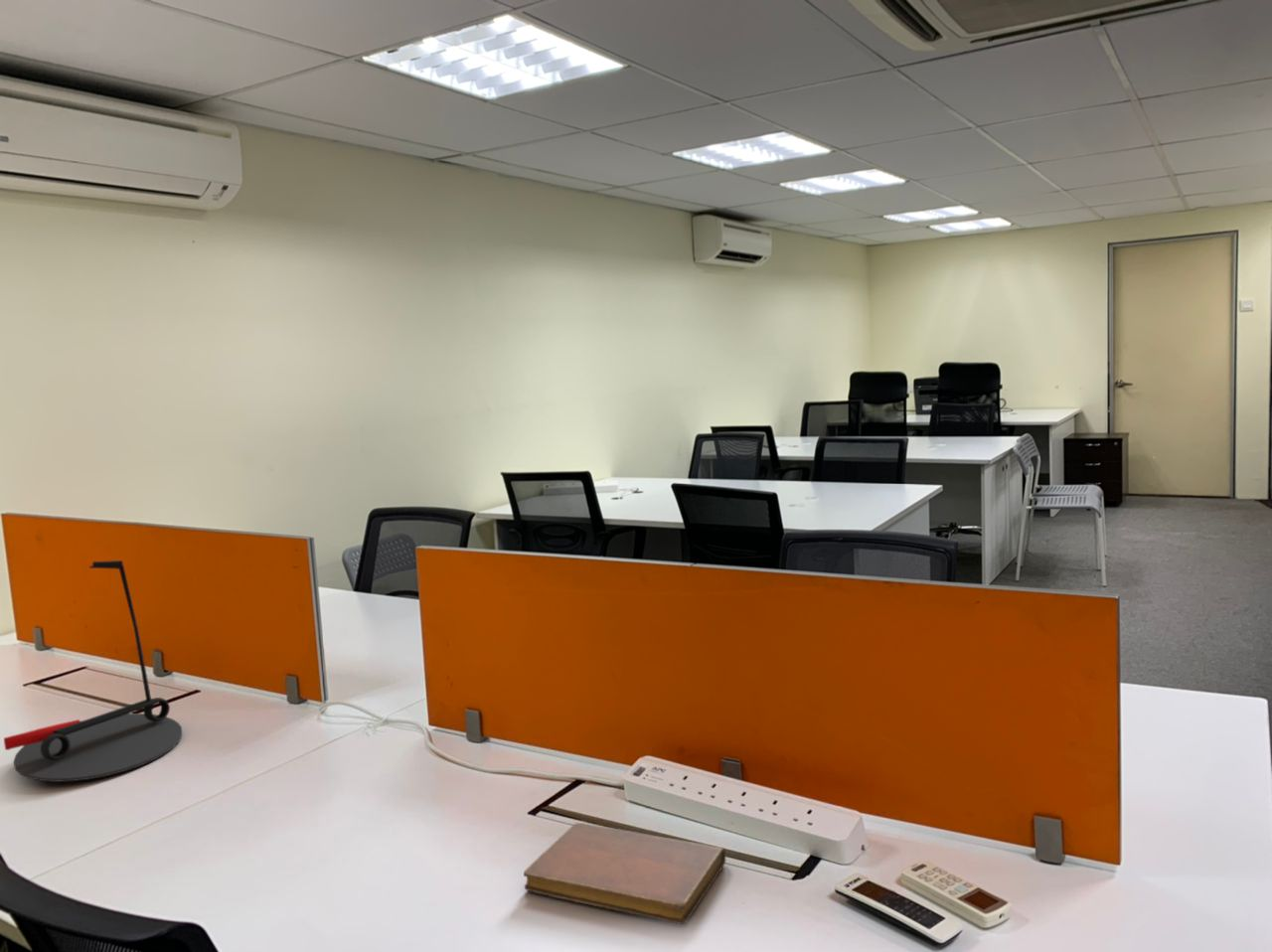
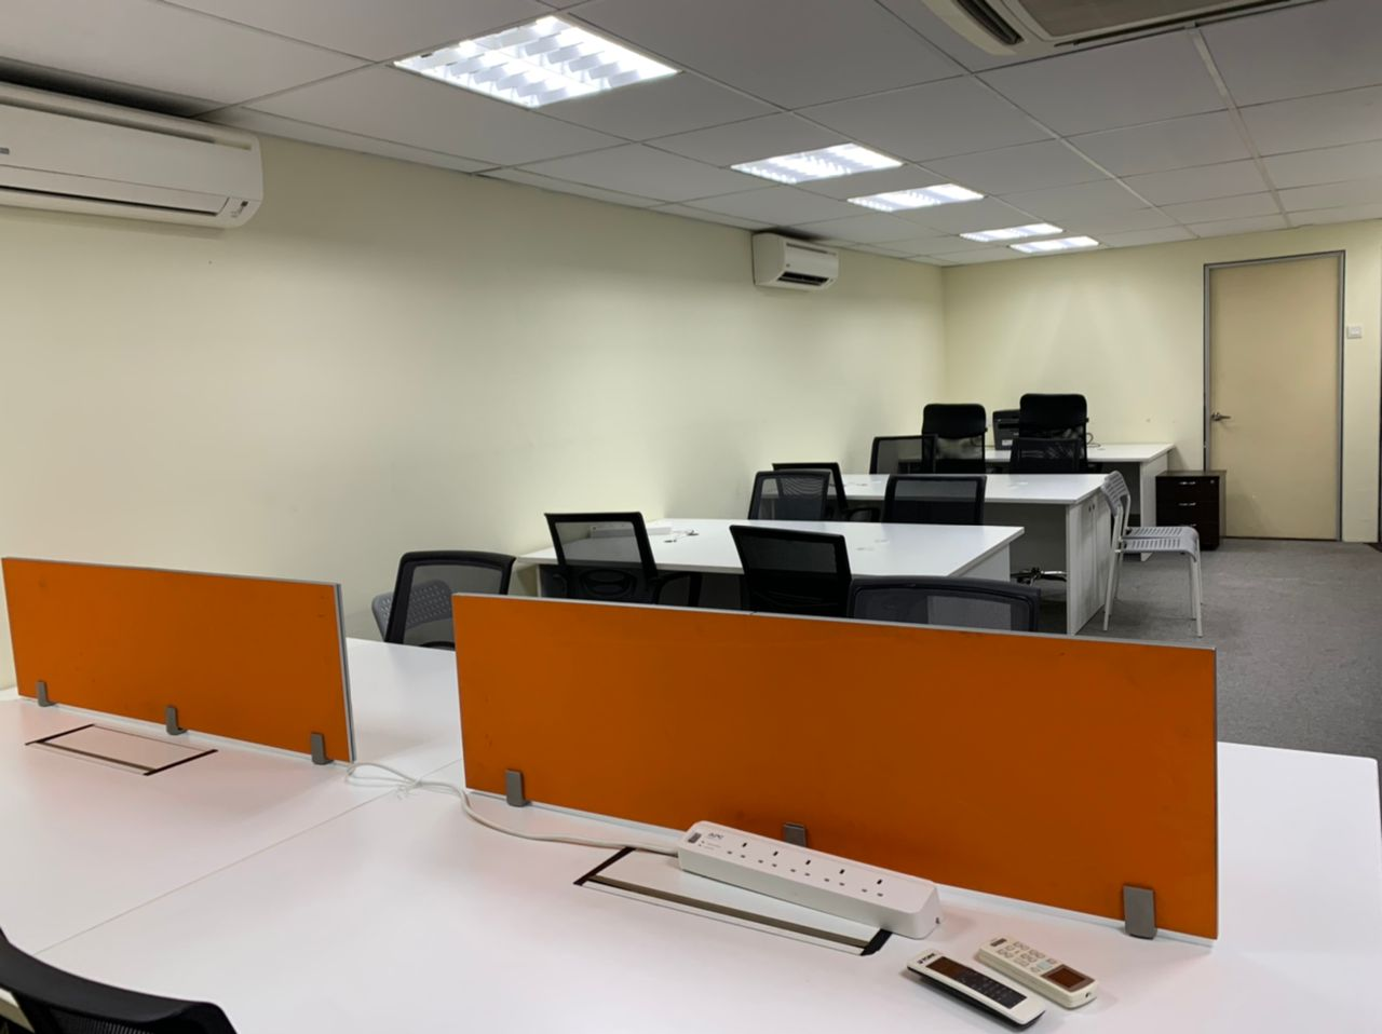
- desk lamp [3,559,183,783]
- notebook [523,822,726,925]
